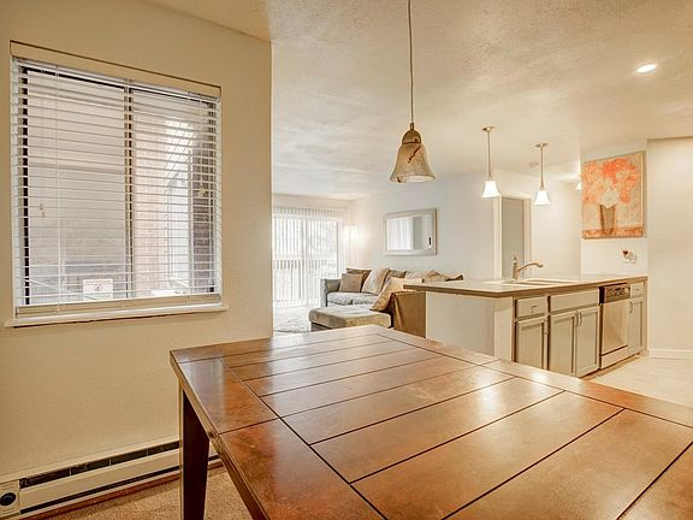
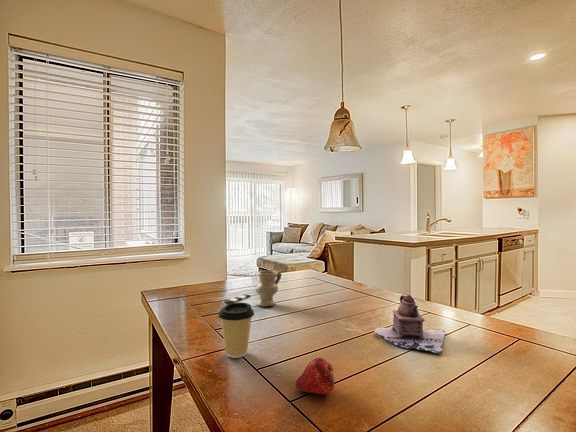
+ fruit [295,357,336,396]
+ teapot [373,294,446,355]
+ coffee cup [217,301,255,359]
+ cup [223,269,283,307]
